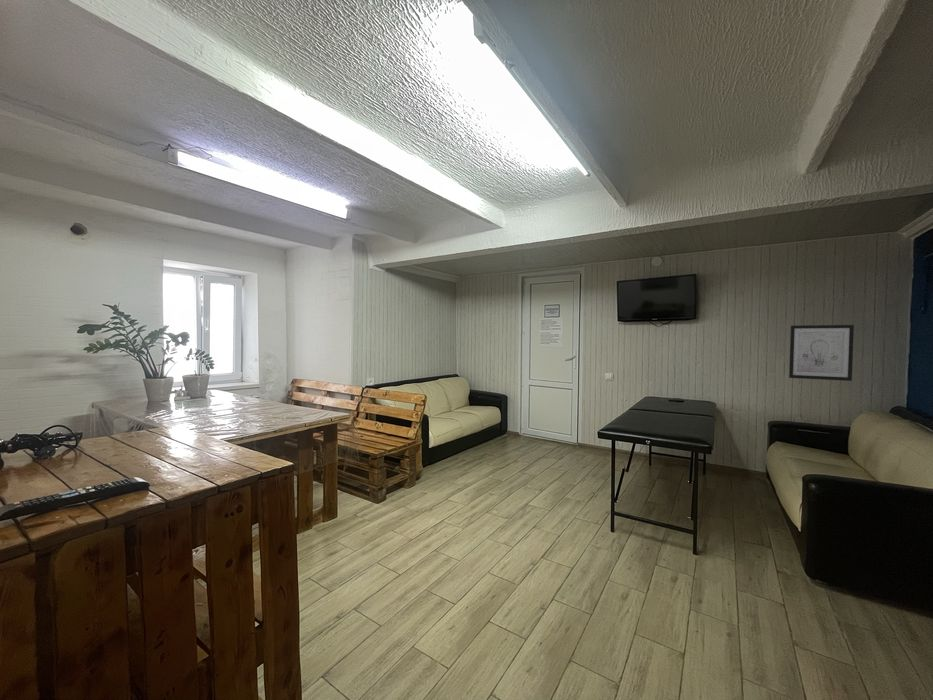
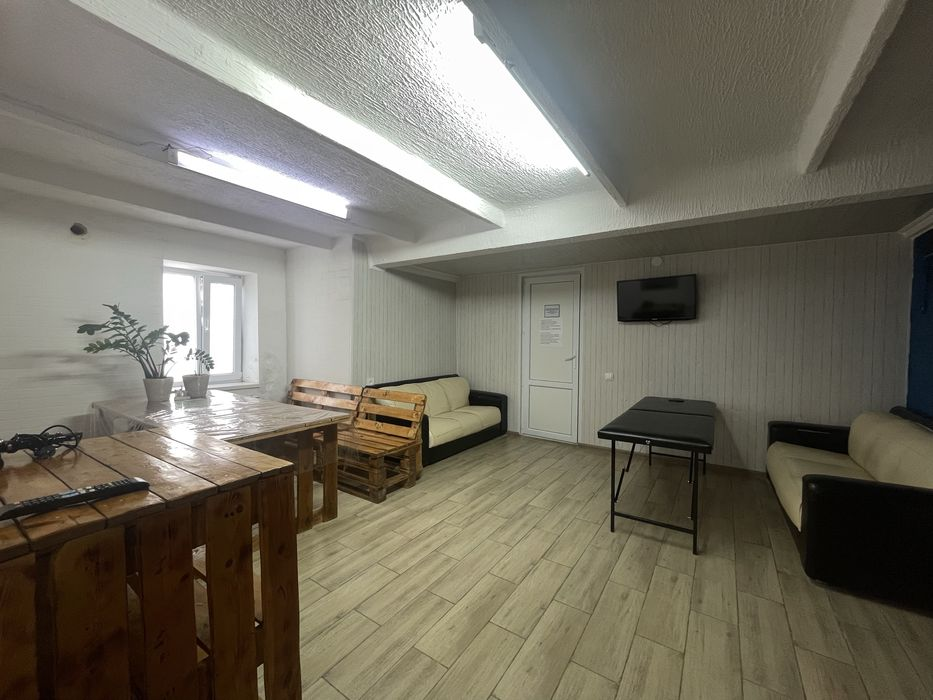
- wall art [788,324,855,382]
